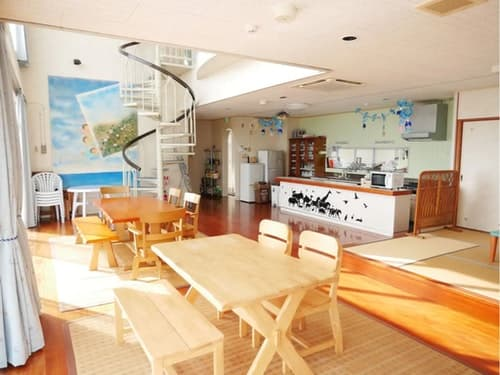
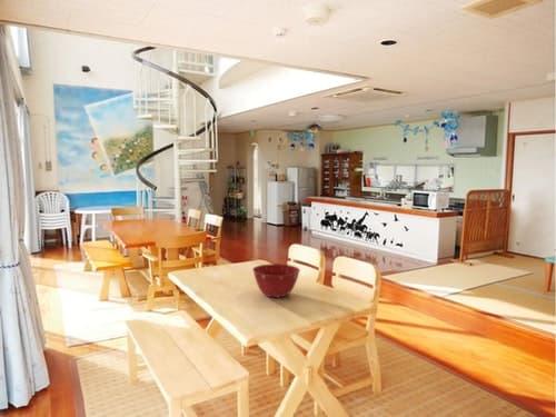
+ mixing bowl [251,262,301,299]
